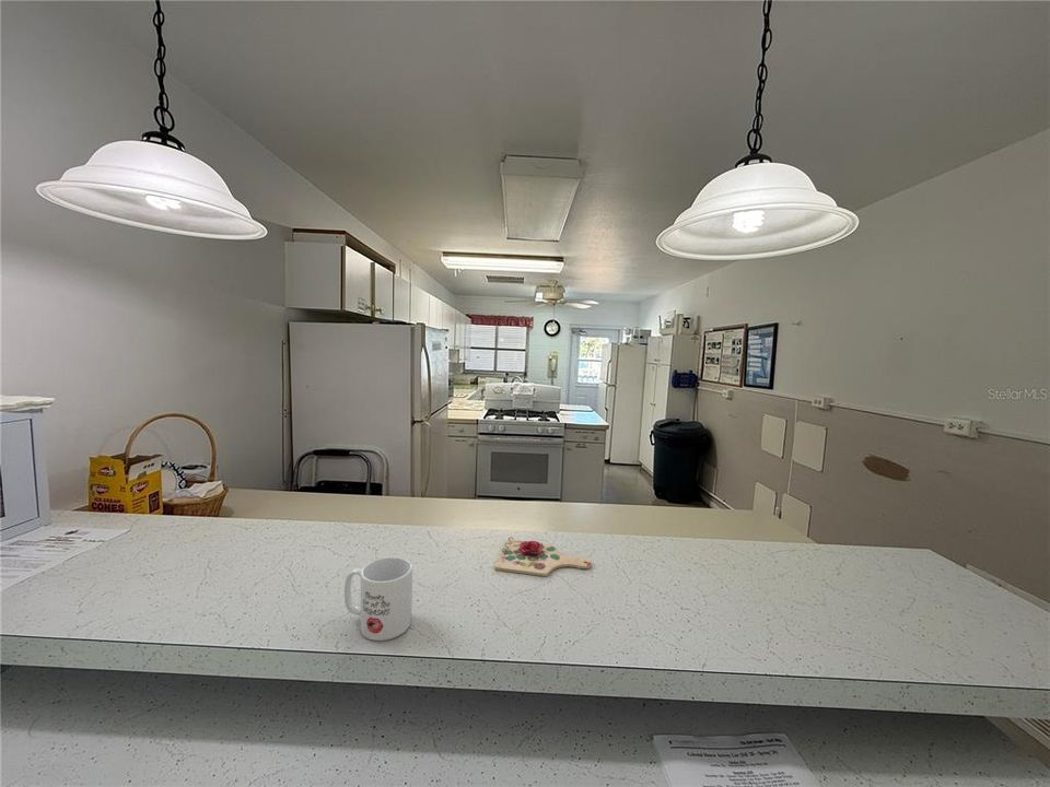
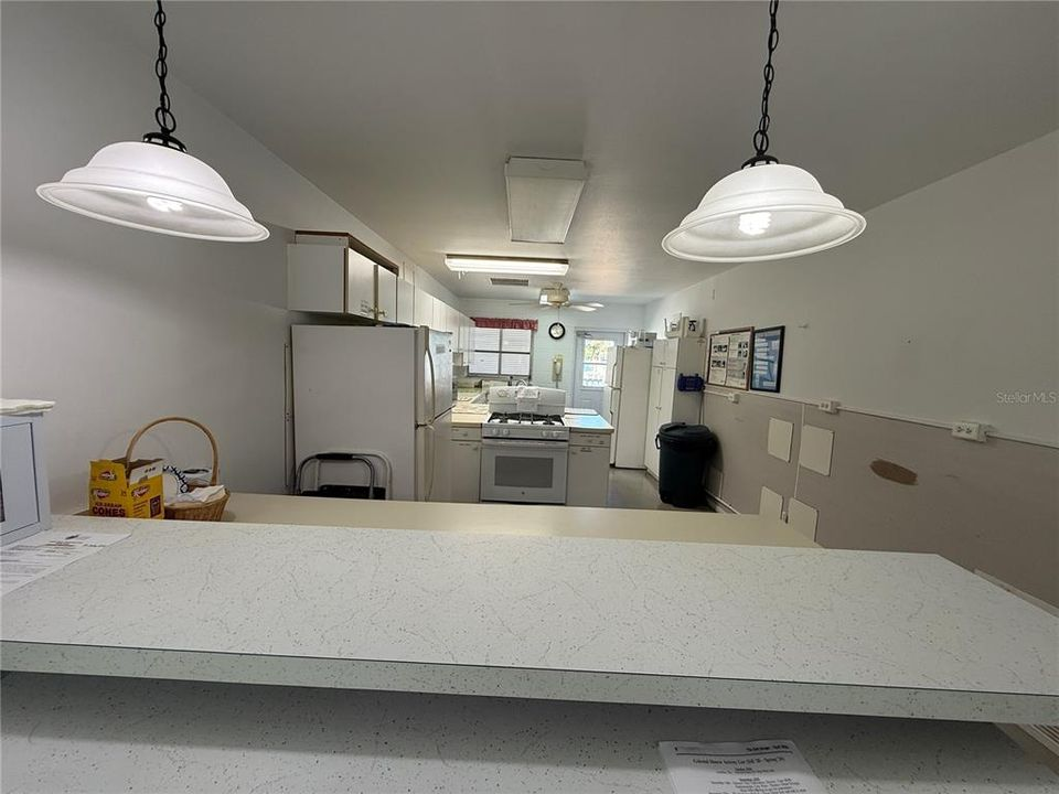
- mug [343,555,413,642]
- cutting board [493,536,593,577]
